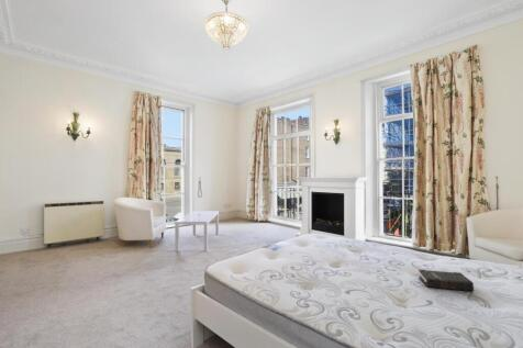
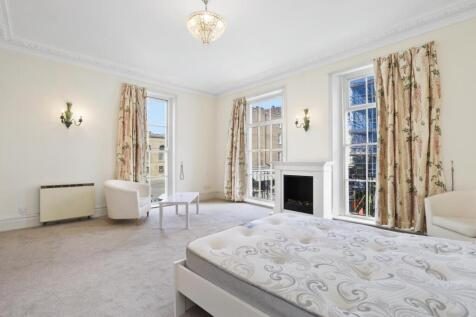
- hardback book [418,268,475,292]
